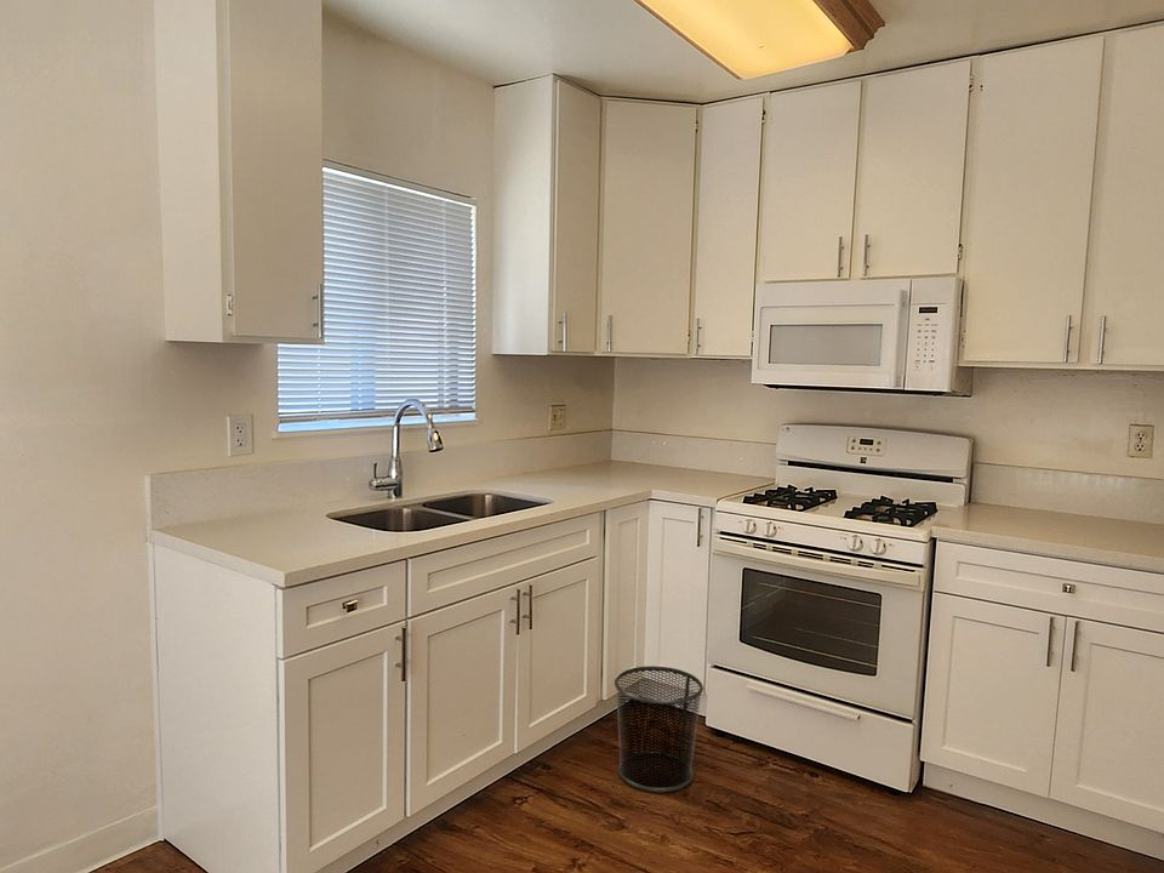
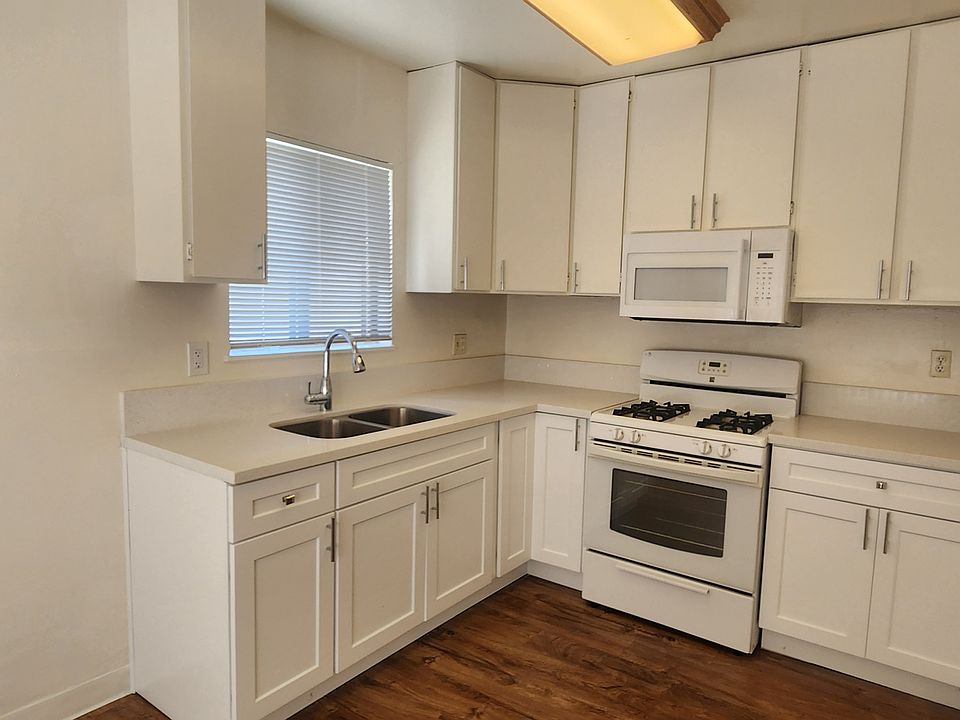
- waste bin [614,664,704,793]
